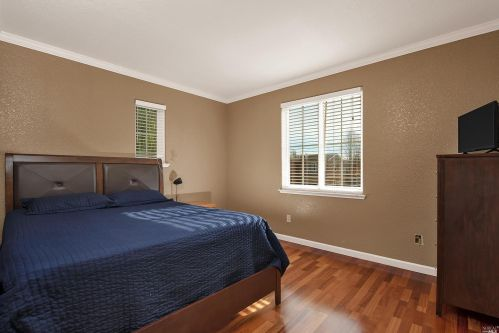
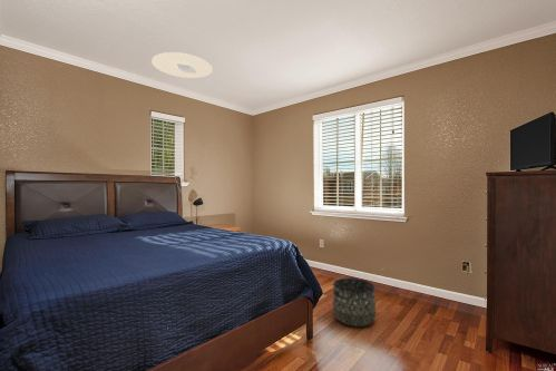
+ basket [332,277,377,328]
+ ceiling light [150,51,214,79]
